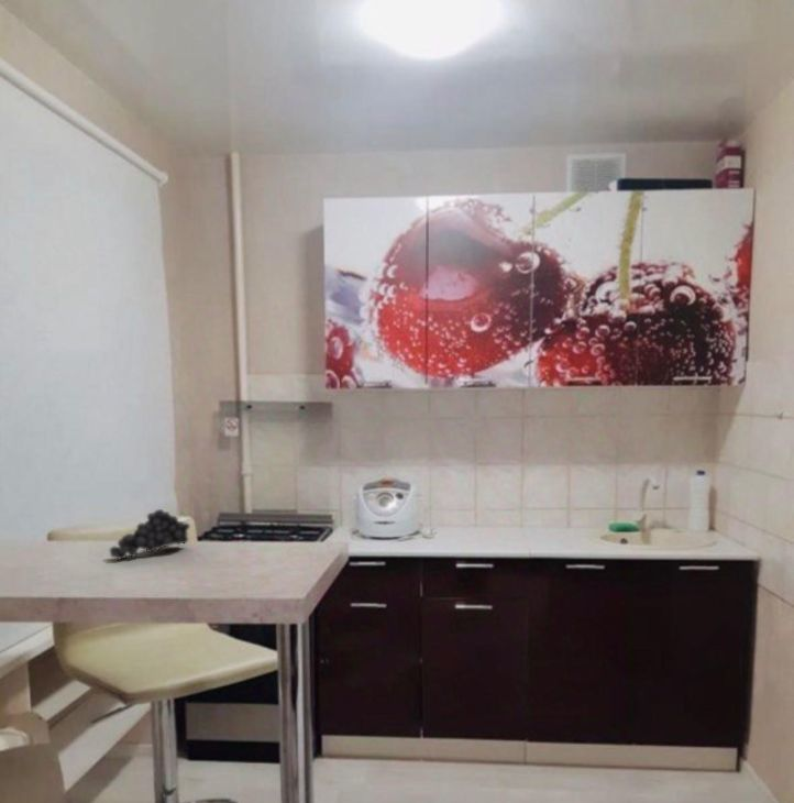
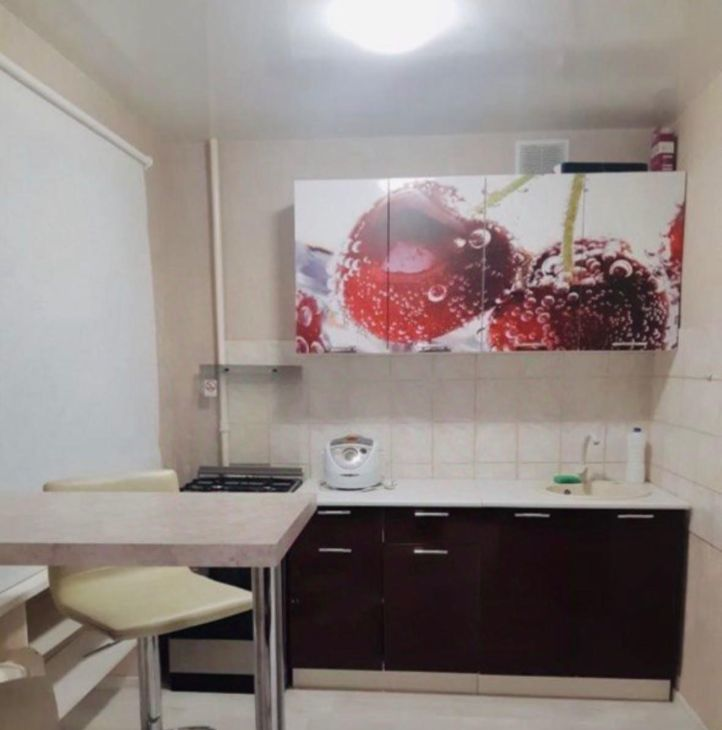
- fruit [109,508,192,561]
